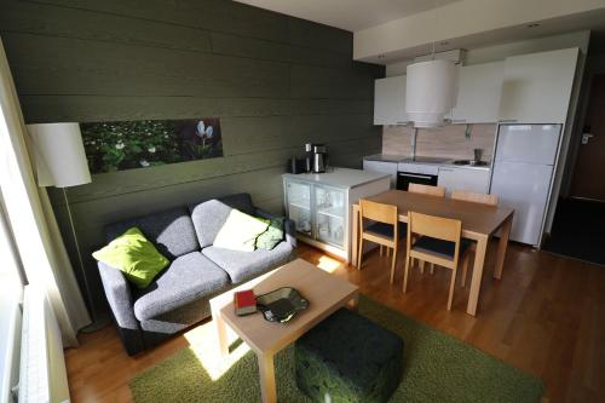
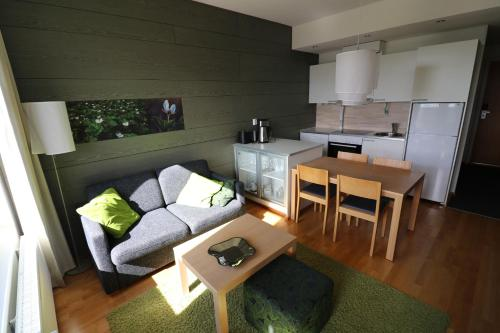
- book [232,288,258,317]
